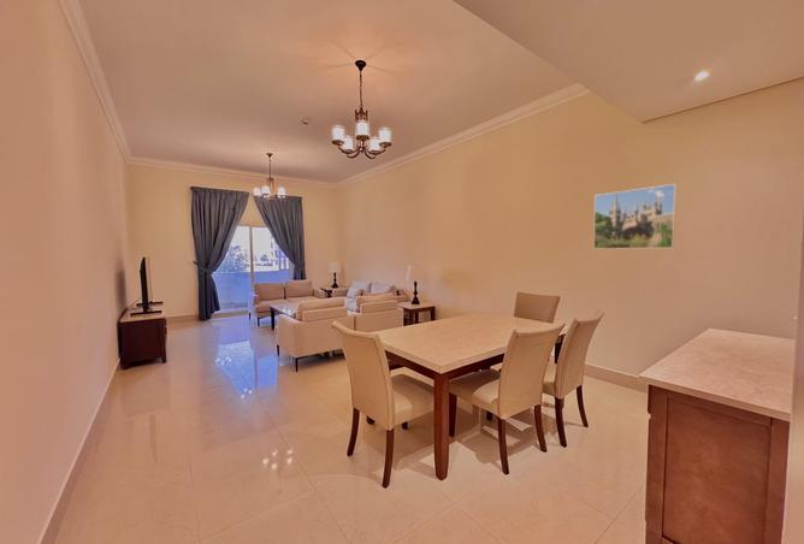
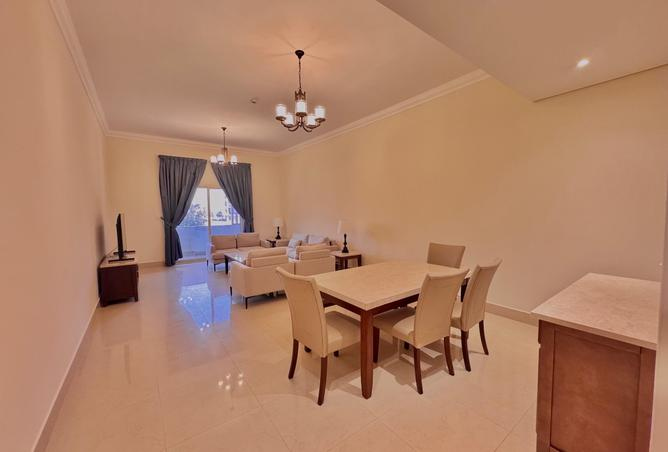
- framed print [592,183,678,250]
